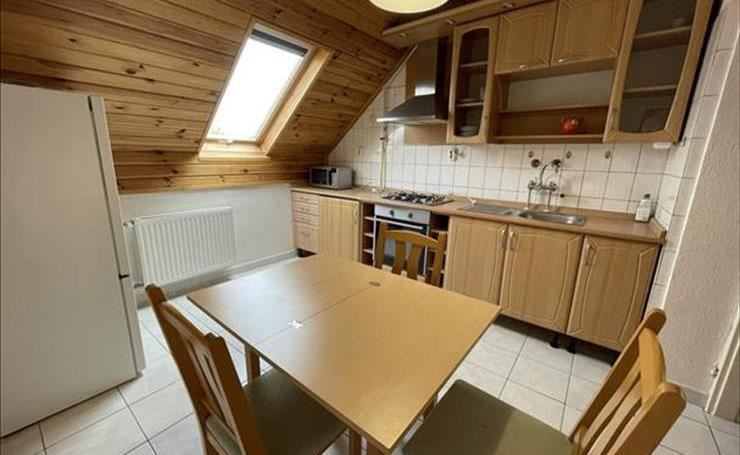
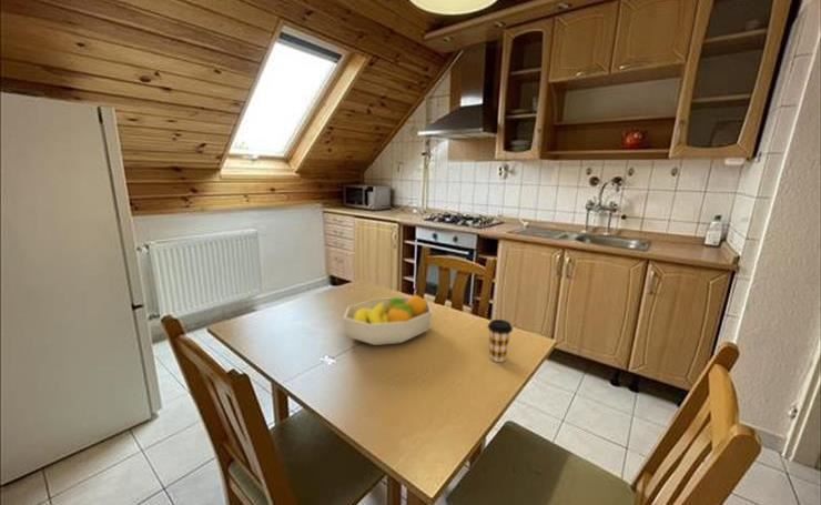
+ fruit bowl [342,294,433,346]
+ coffee cup [487,319,514,363]
